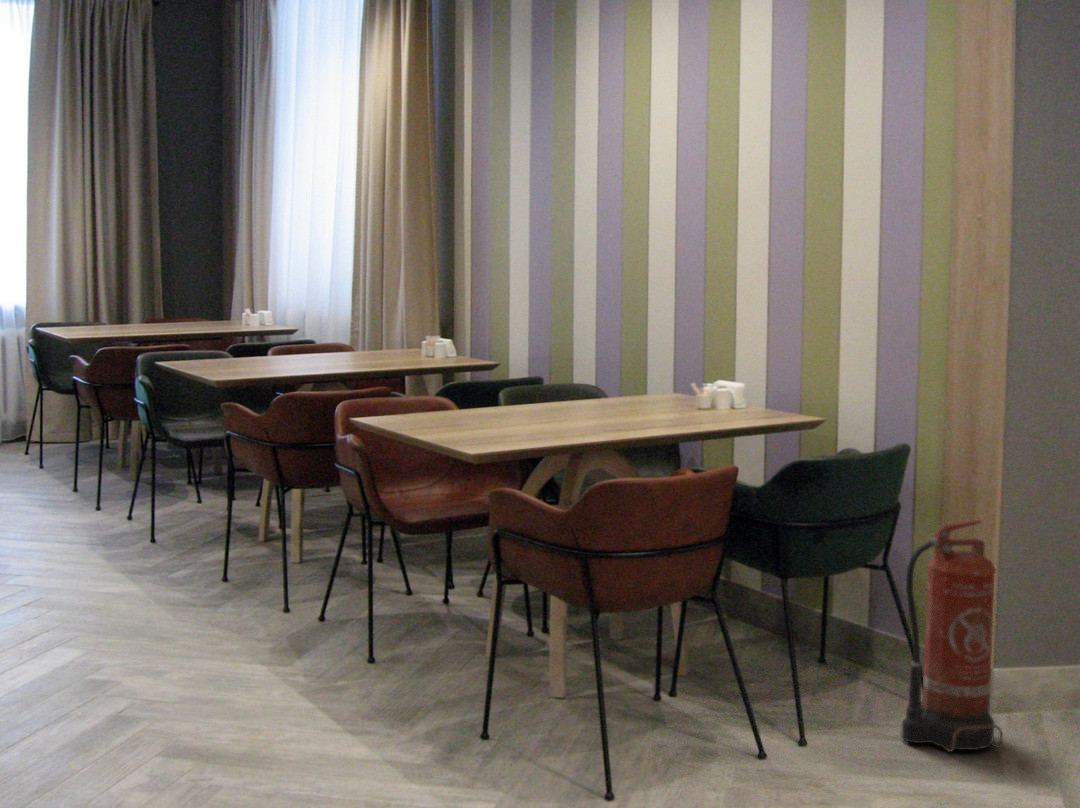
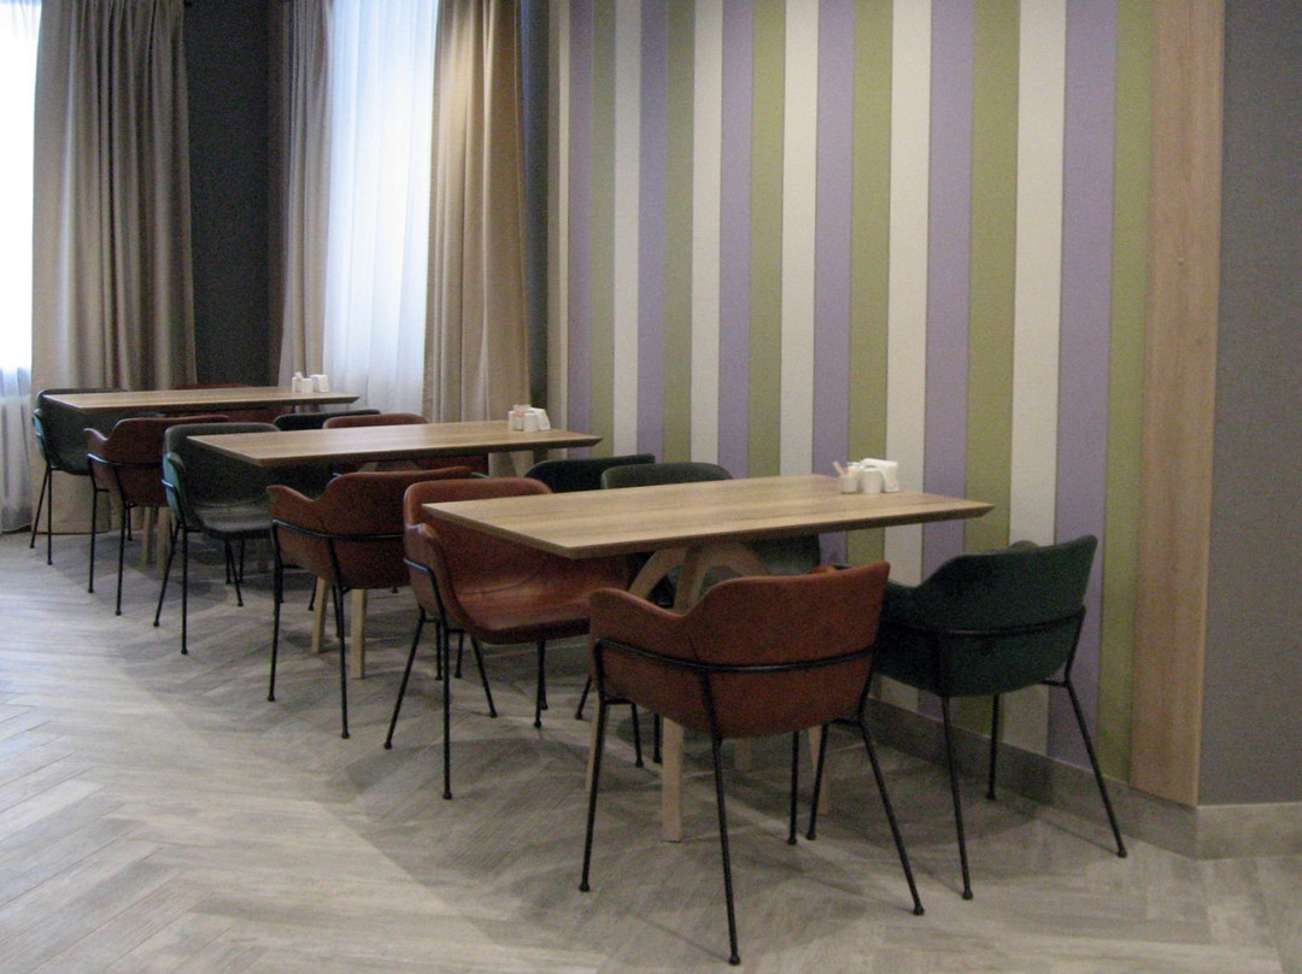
- fire extinguisher [900,519,1004,753]
